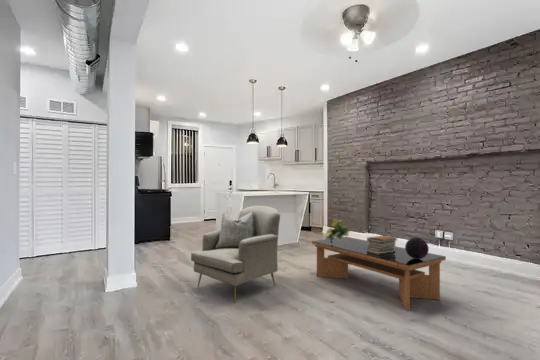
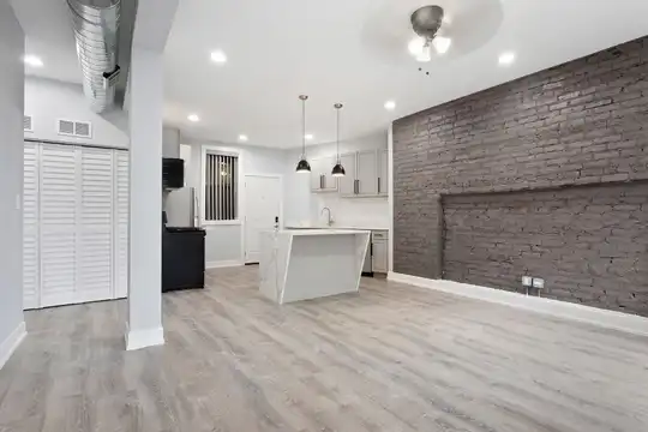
- decorative orb [404,236,430,259]
- coffee table [311,236,447,312]
- book stack [366,234,398,254]
- armchair [190,205,281,304]
- flowering plant [325,218,352,244]
